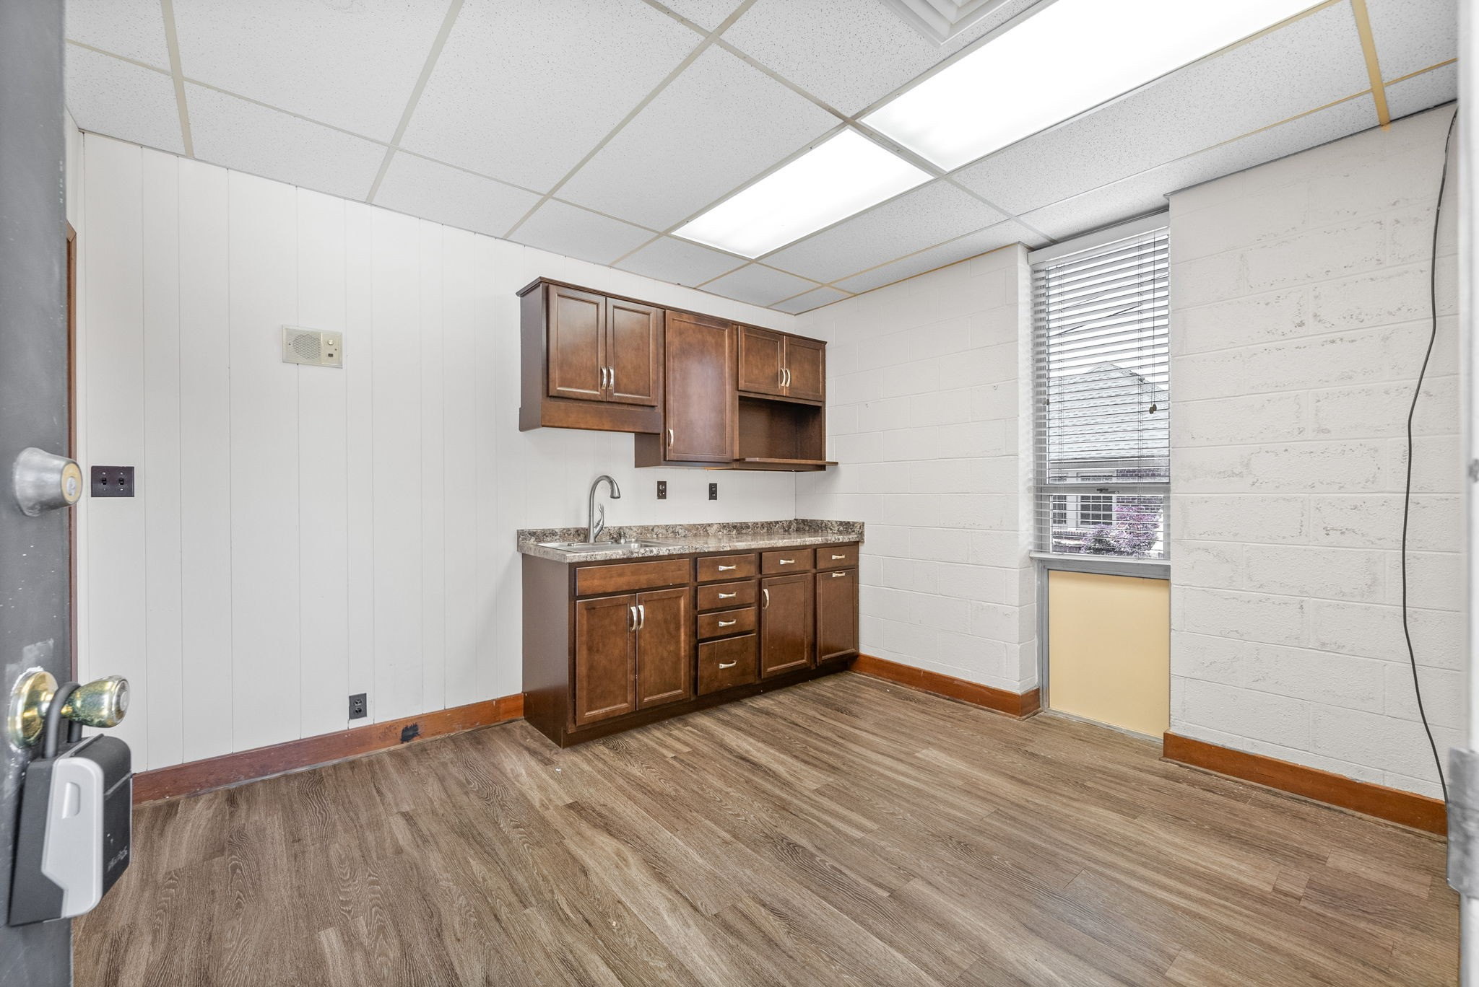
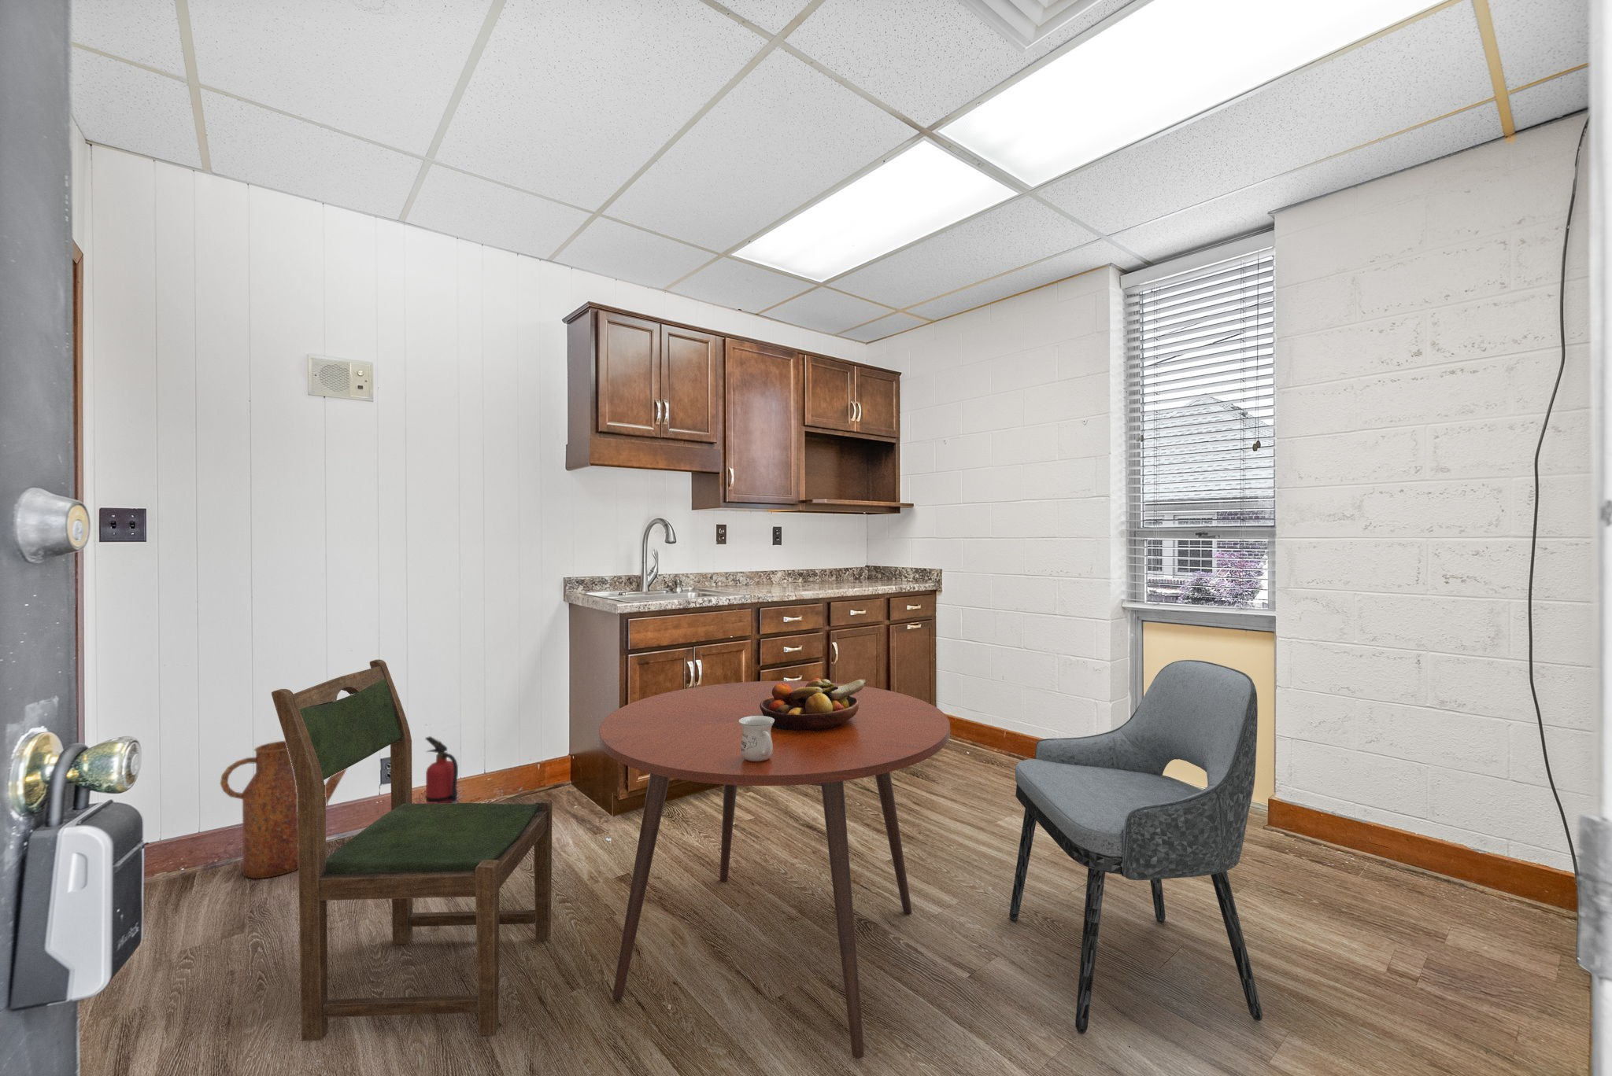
+ dining chair [1008,659,1264,1035]
+ fire extinguisher [424,735,459,803]
+ dining chair [270,659,554,1041]
+ mug [739,716,775,761]
+ watering can [220,740,348,879]
+ fruit bowl [759,677,866,730]
+ dining table [598,681,951,1059]
